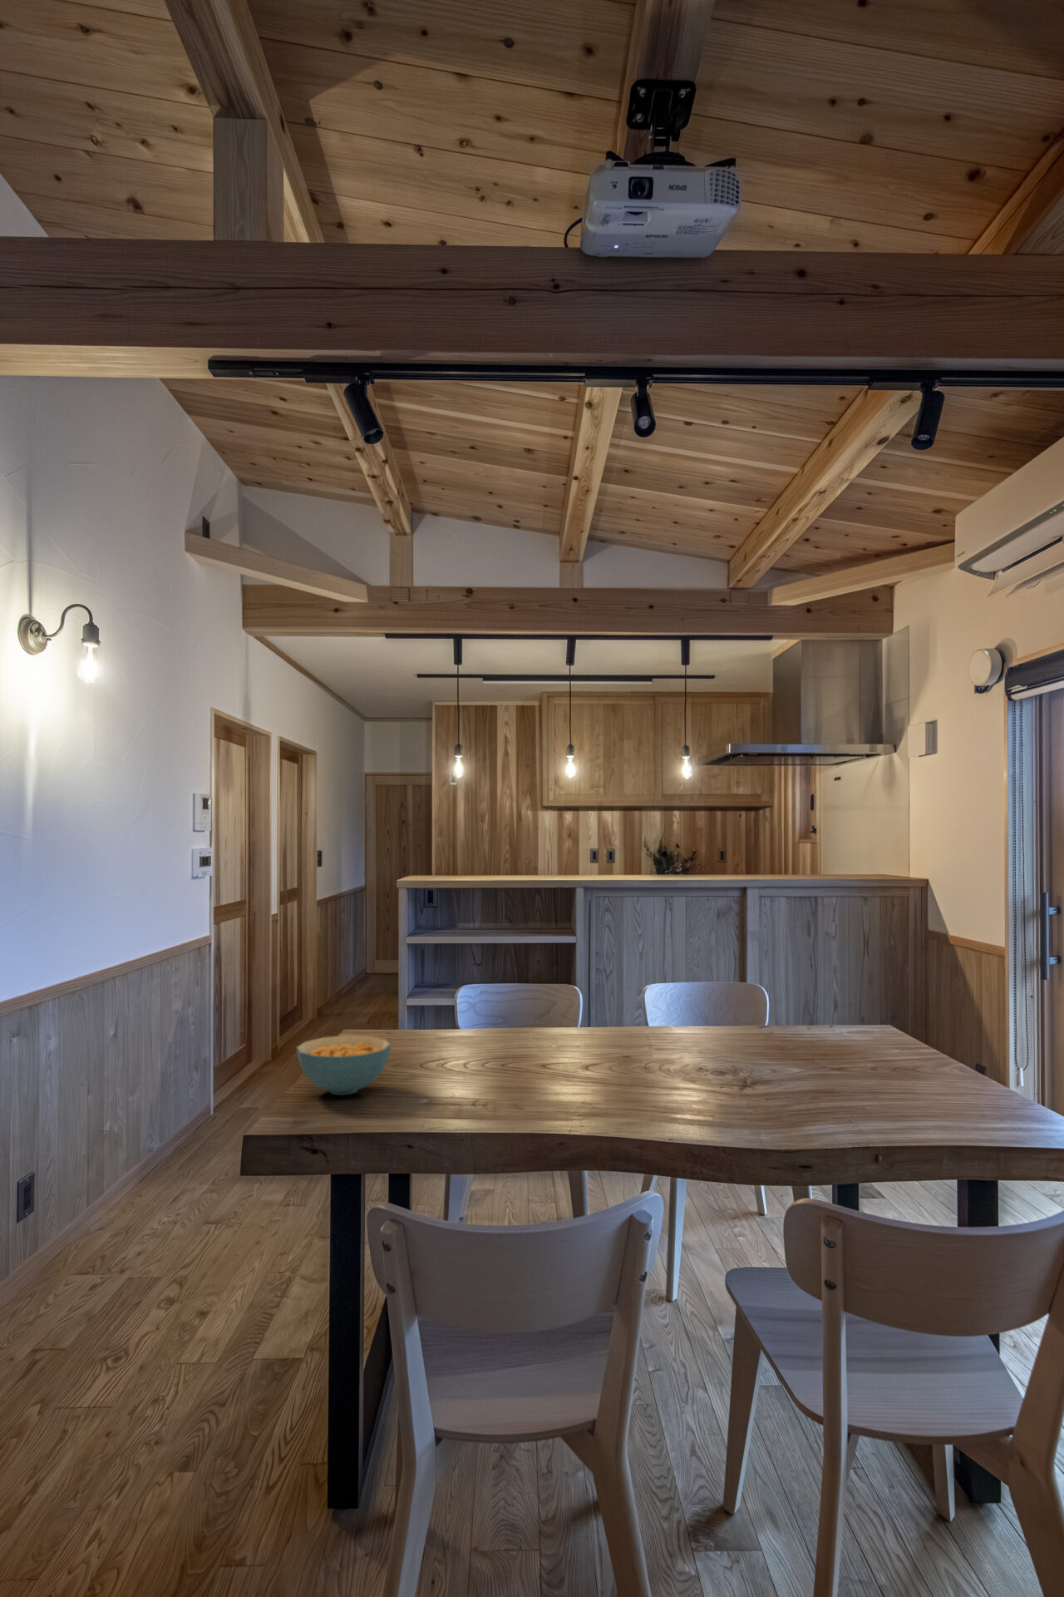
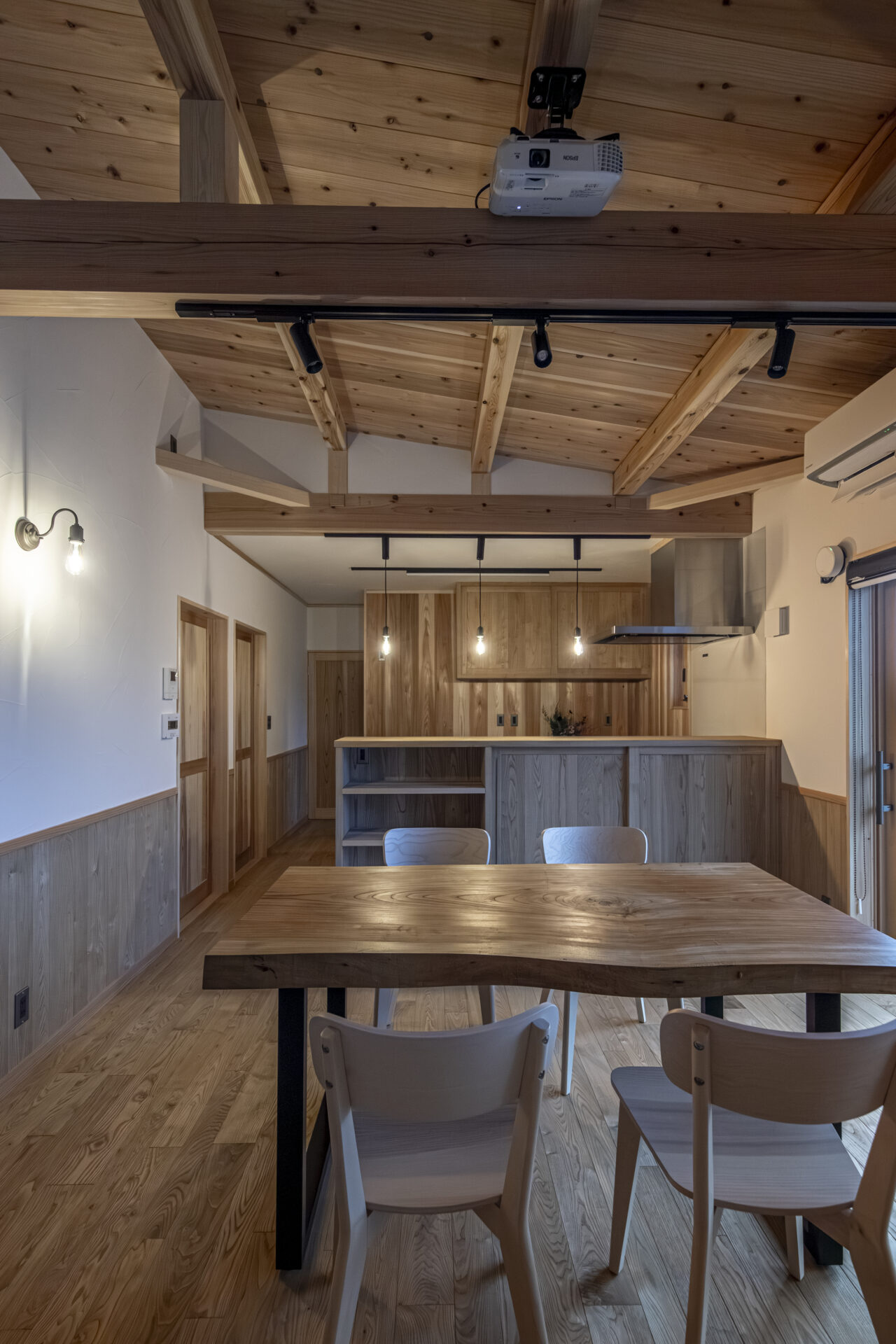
- cereal bowl [296,1035,392,1096]
